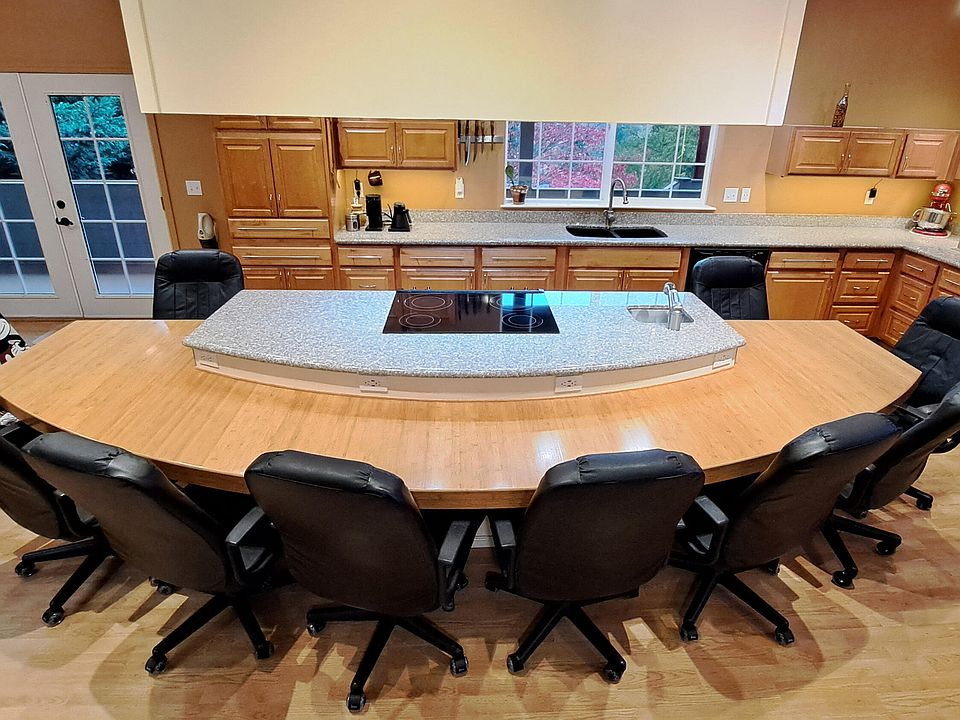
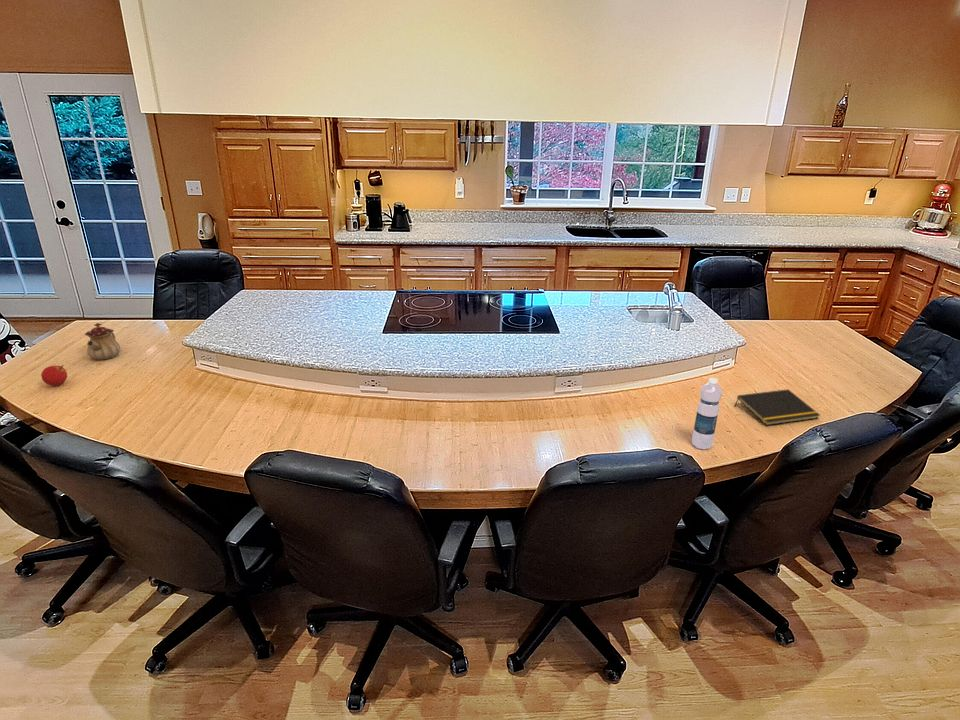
+ fruit [41,364,68,387]
+ teapot [84,322,122,361]
+ water bottle [691,377,723,450]
+ notepad [734,388,821,426]
